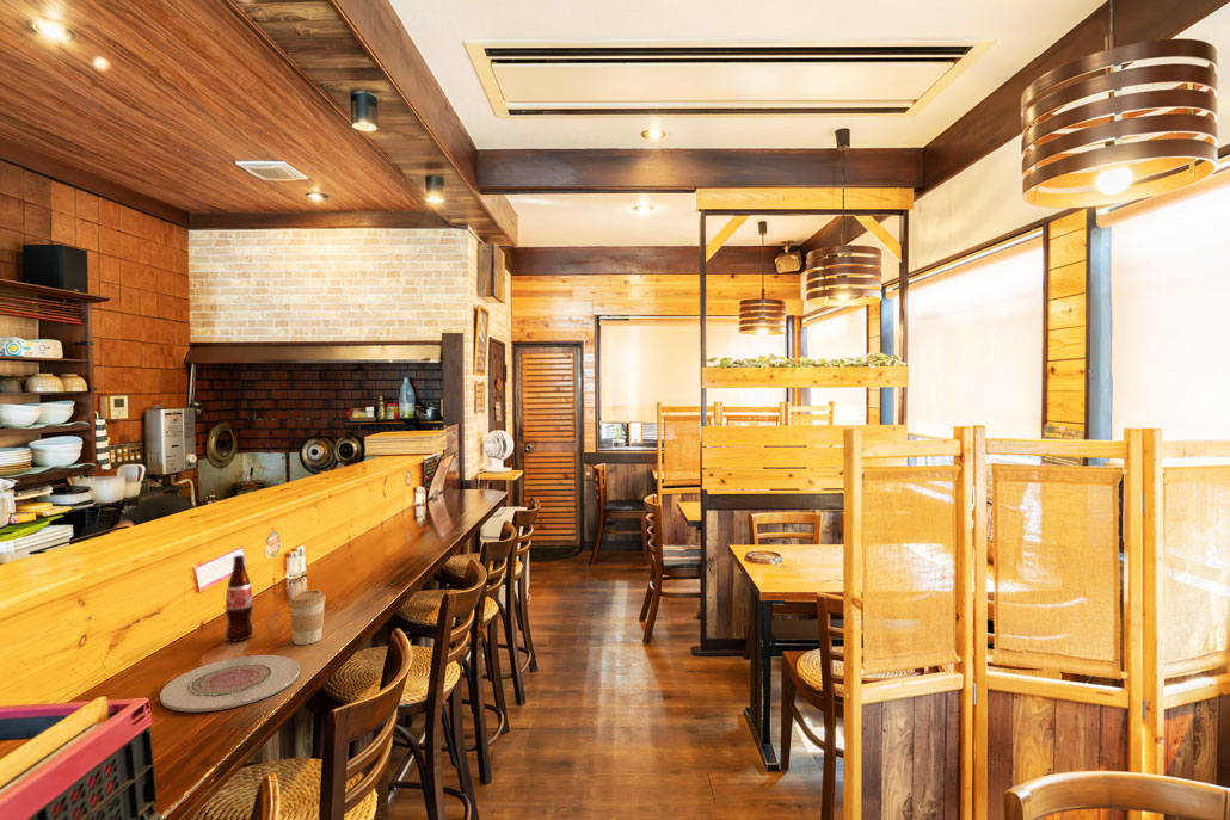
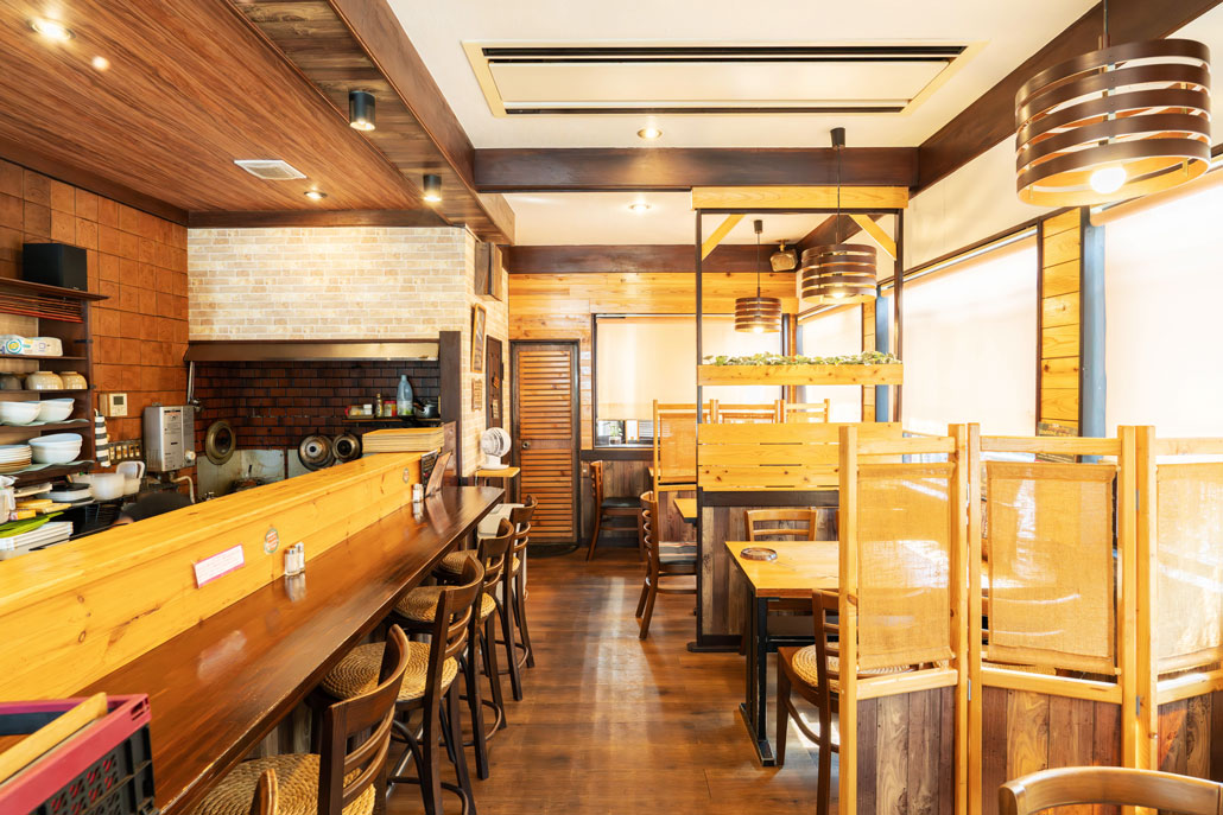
- bottle [225,554,254,642]
- plate [159,654,301,713]
- coffee cup [288,588,327,646]
